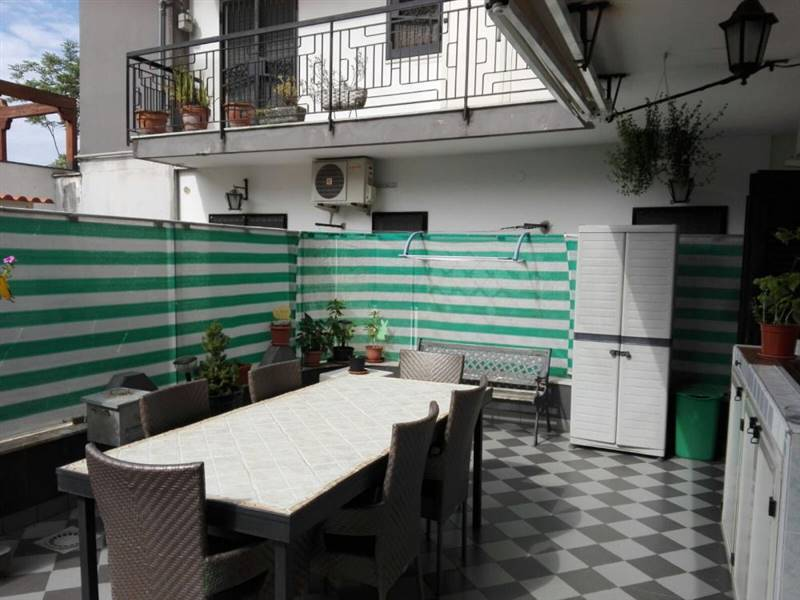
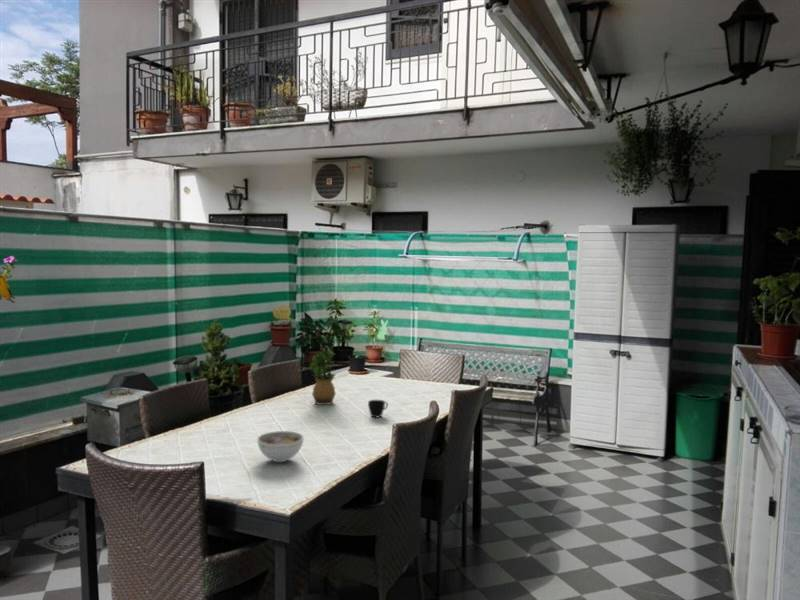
+ potted plant [308,347,337,406]
+ cup [367,399,389,418]
+ bowl [256,430,304,463]
